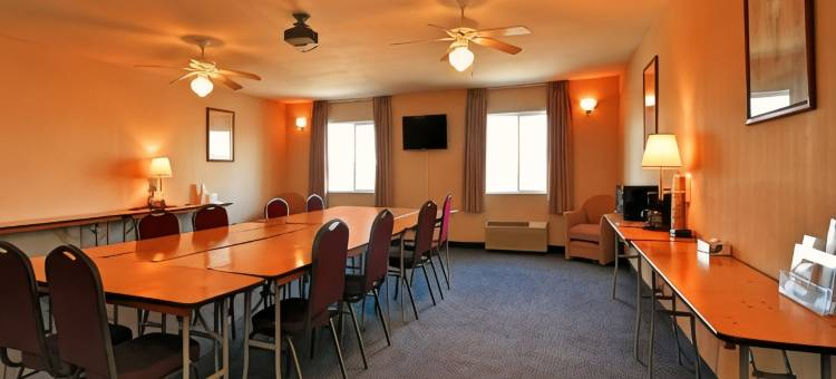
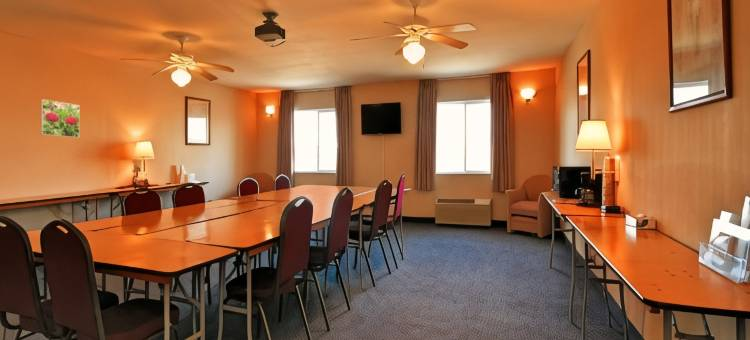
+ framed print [39,98,81,139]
